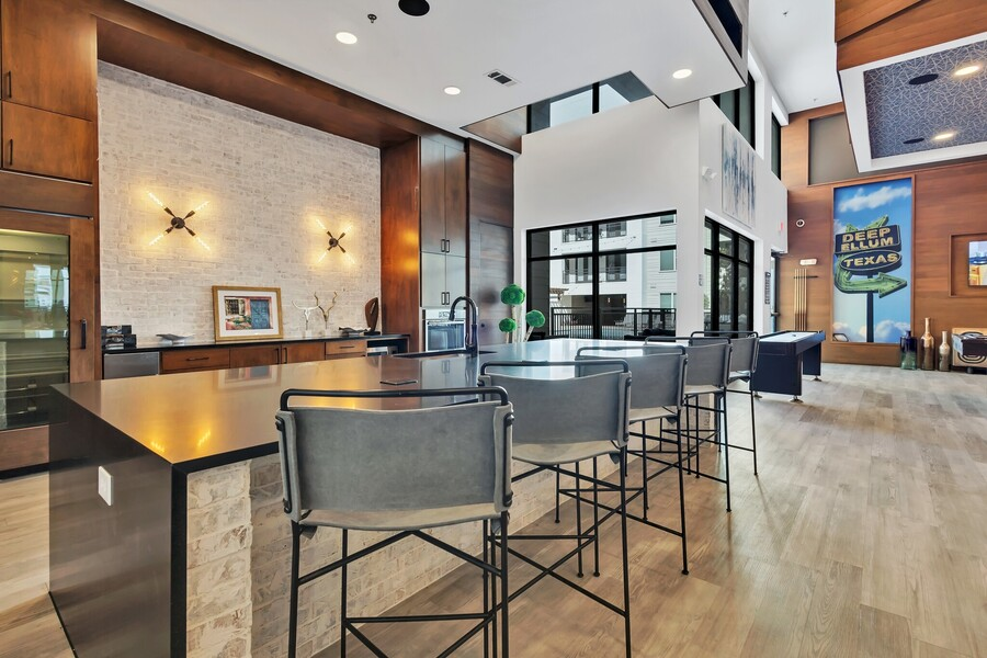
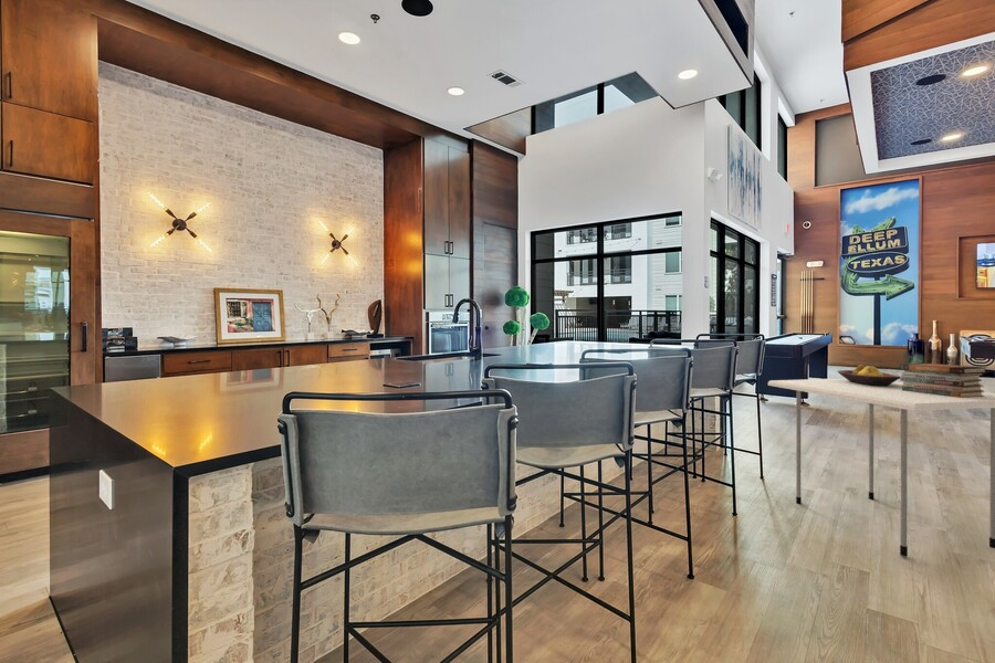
+ fruit bowl [837,364,901,387]
+ dining table [767,378,995,558]
+ book stack [899,362,988,398]
